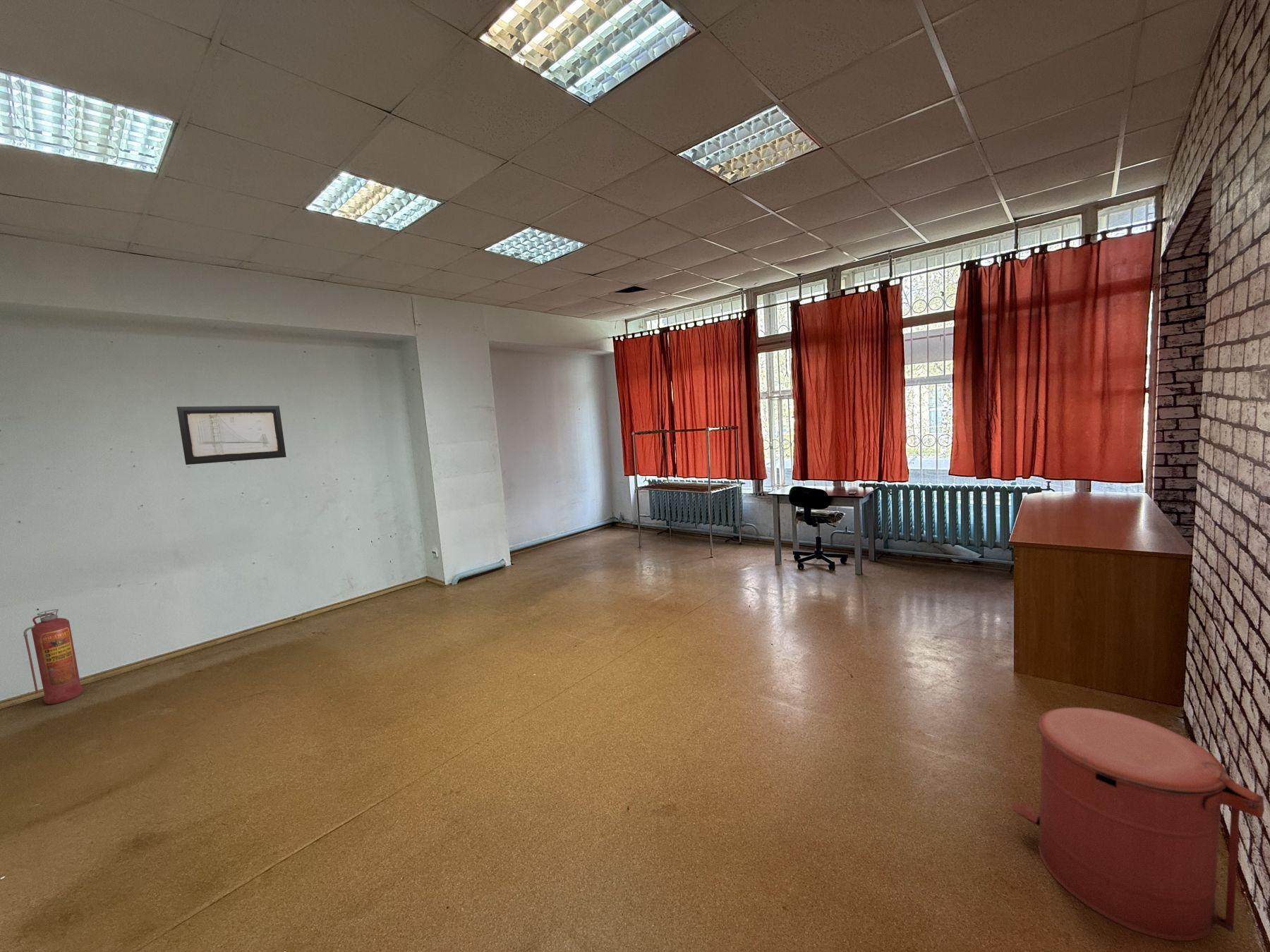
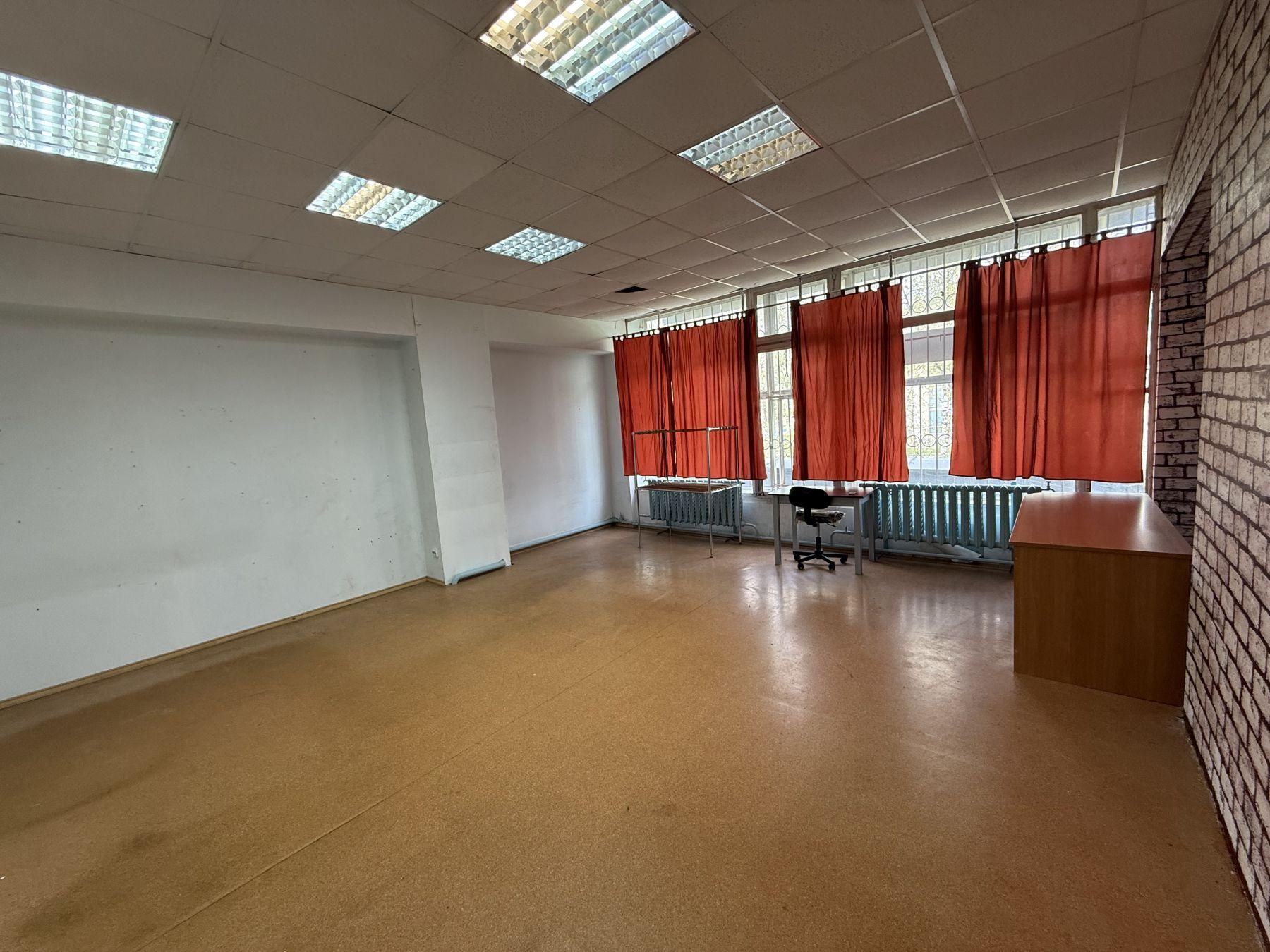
- trash can [1011,707,1265,941]
- wall art [176,405,287,465]
- fire extinguisher [23,609,83,705]
